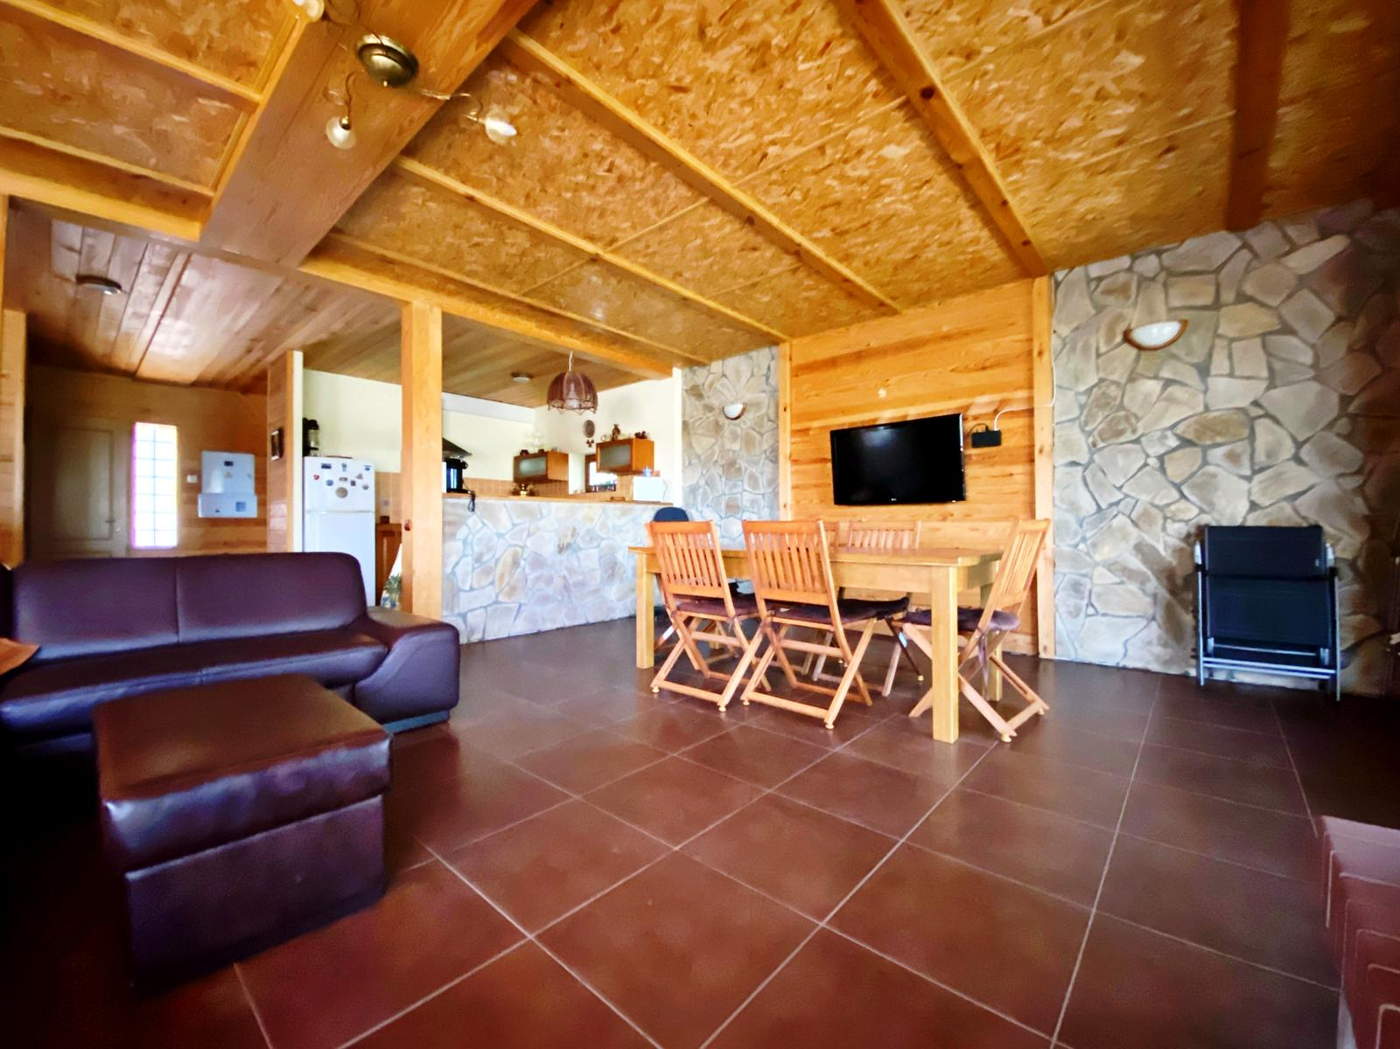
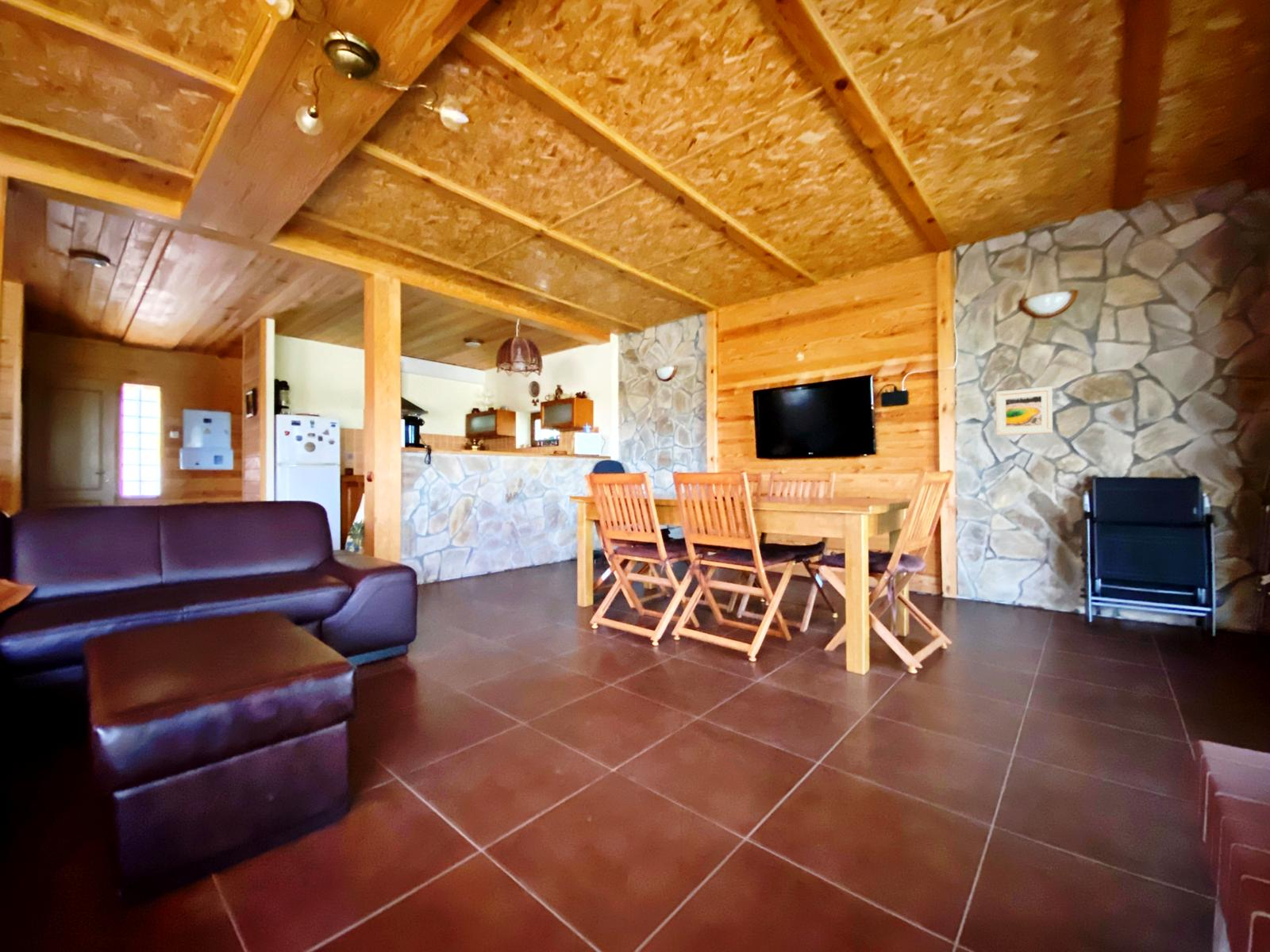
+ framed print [995,386,1053,436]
